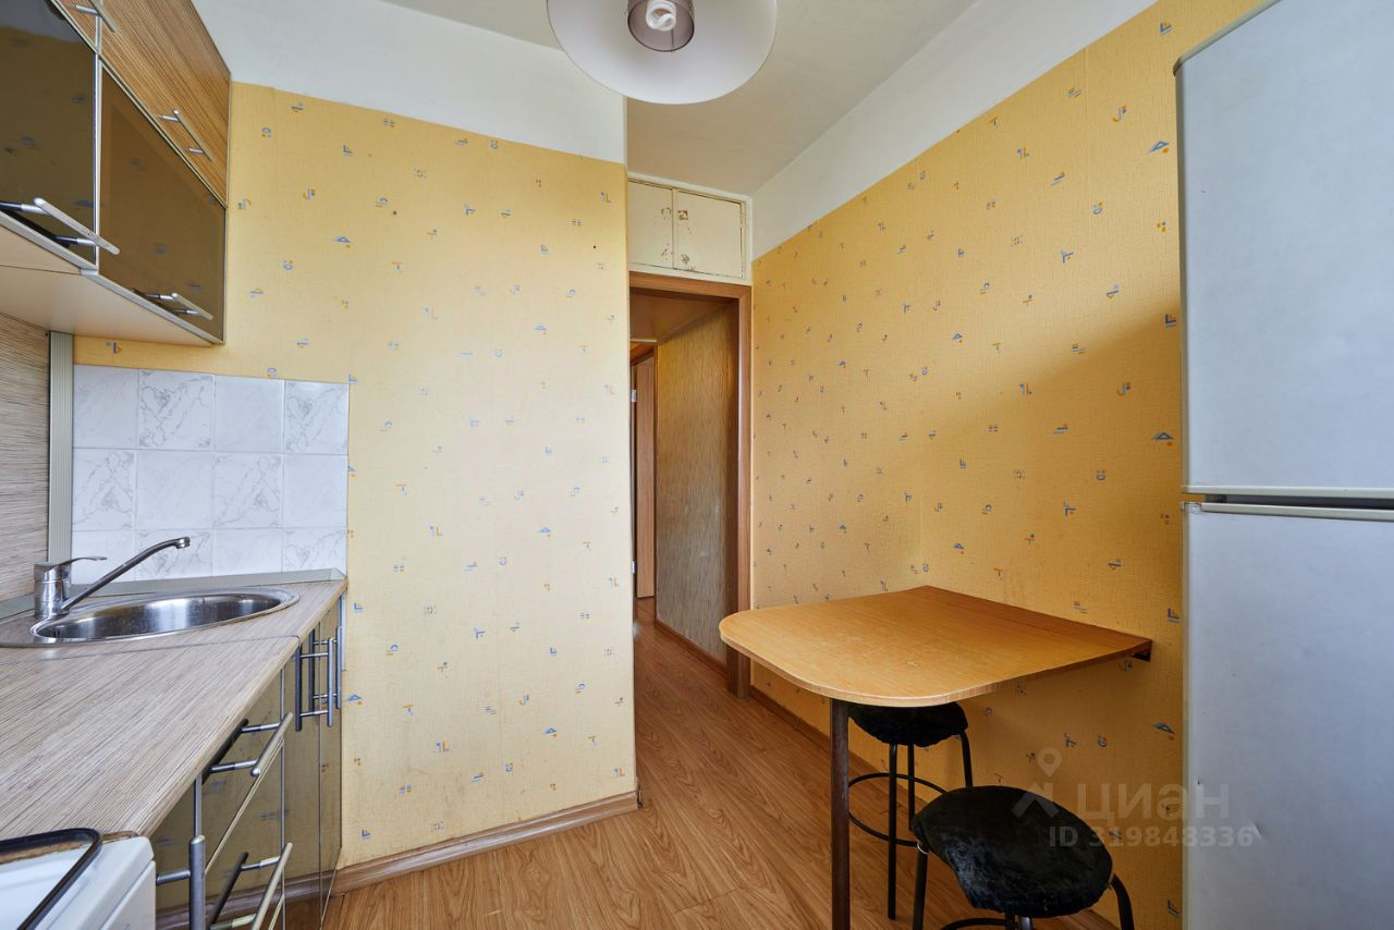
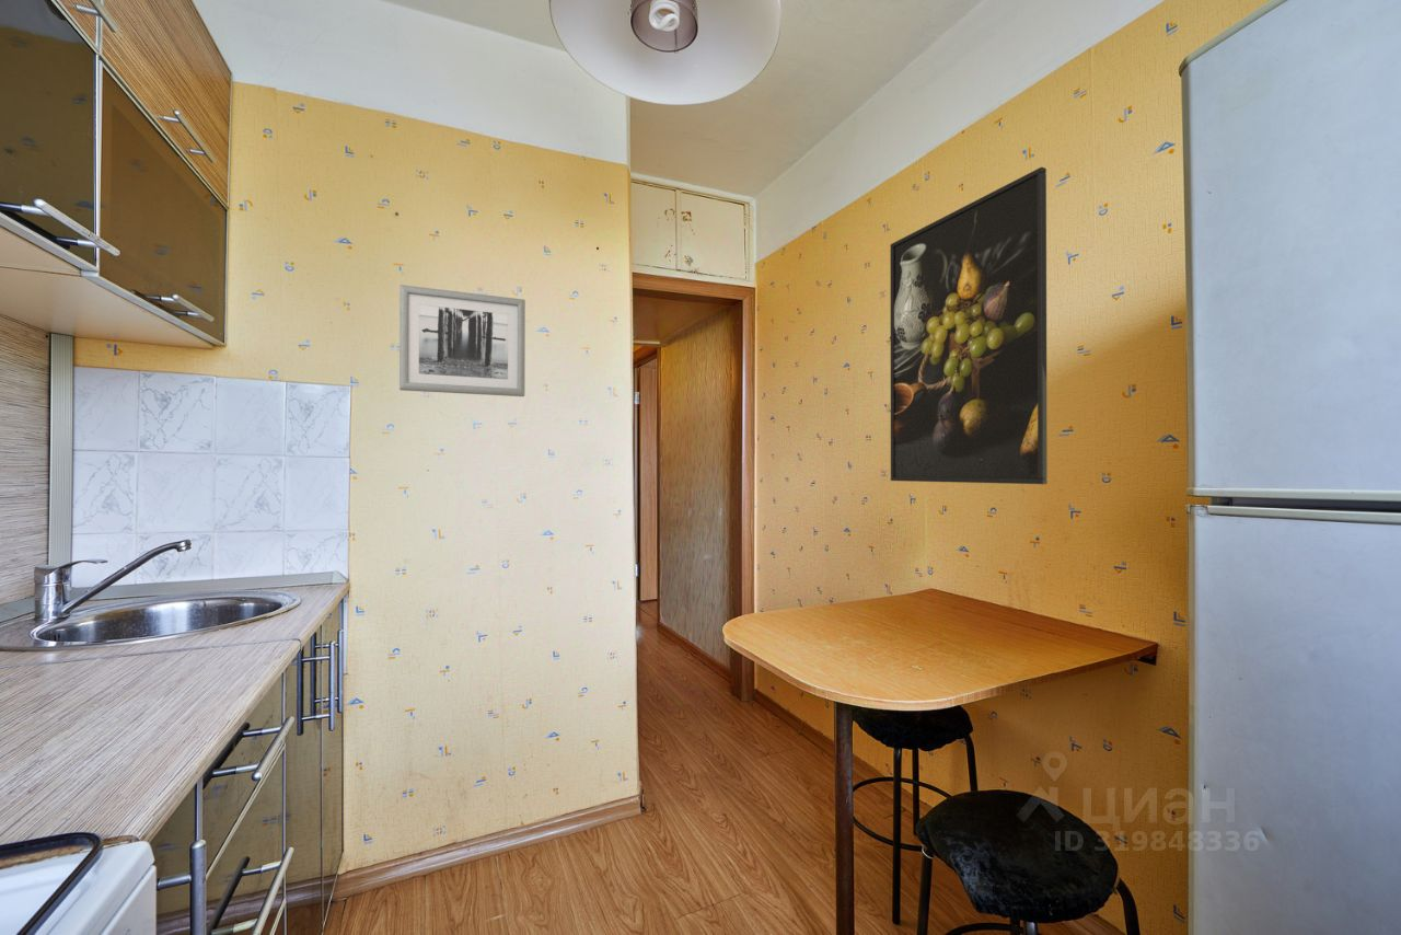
+ wall art [398,284,526,397]
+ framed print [889,166,1049,485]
